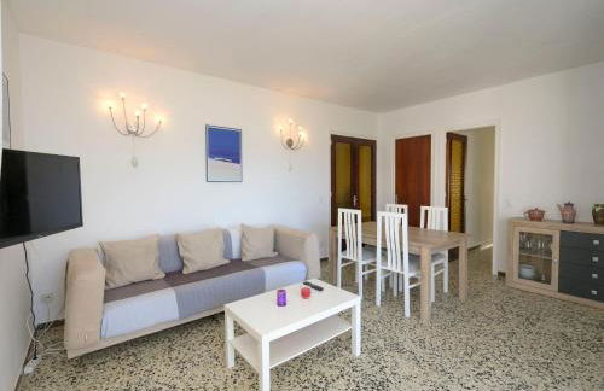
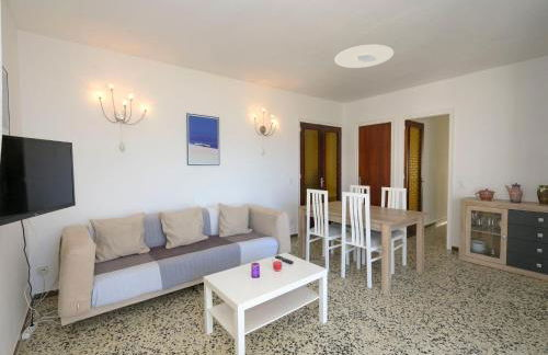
+ ceiling light [334,44,395,69]
